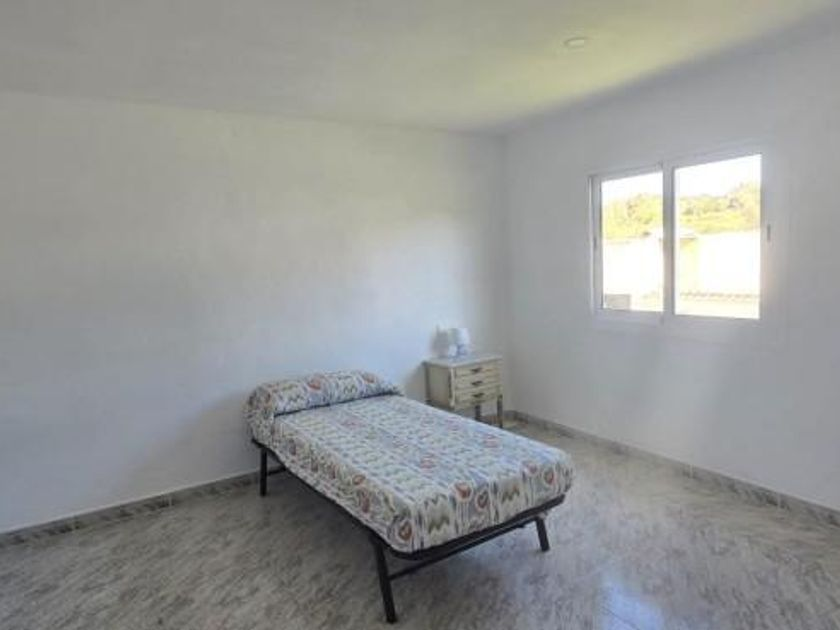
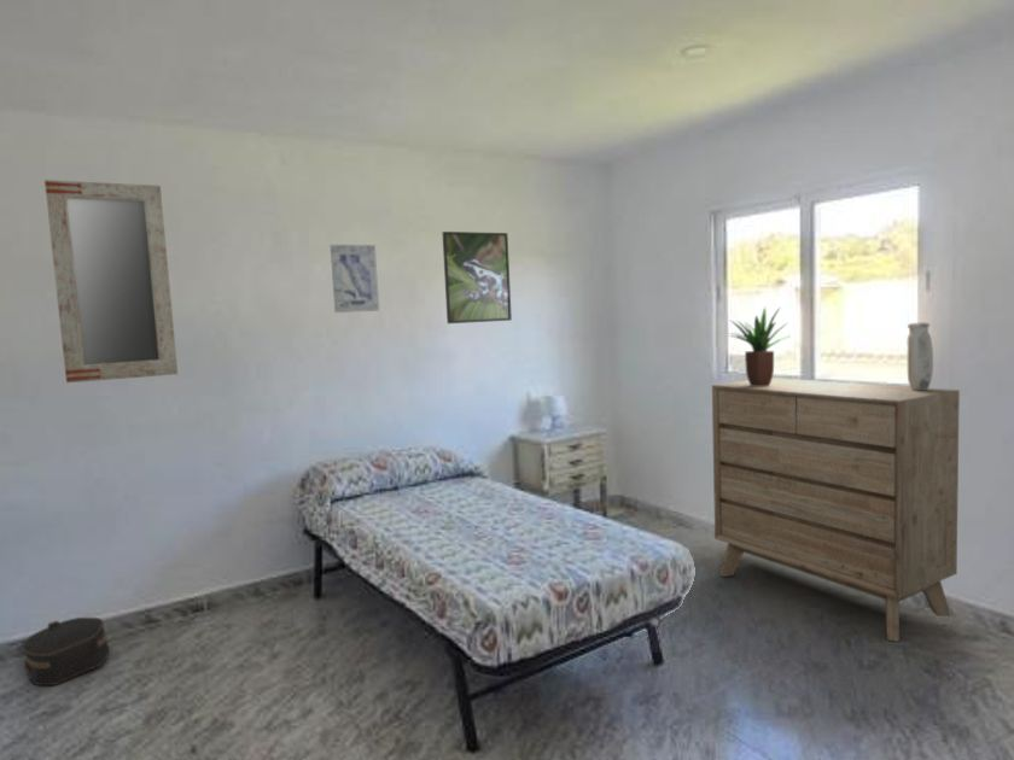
+ dresser [711,376,961,643]
+ potted plant [727,305,789,387]
+ vase [907,321,934,390]
+ hat box [21,616,111,686]
+ wall art [330,244,380,314]
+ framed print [442,230,513,325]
+ home mirror [43,179,179,384]
